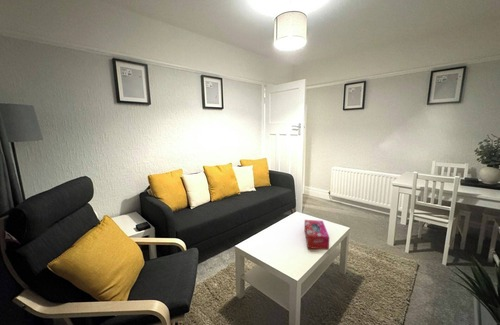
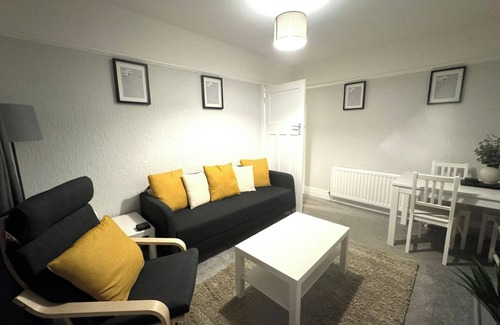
- tissue box [303,219,330,251]
